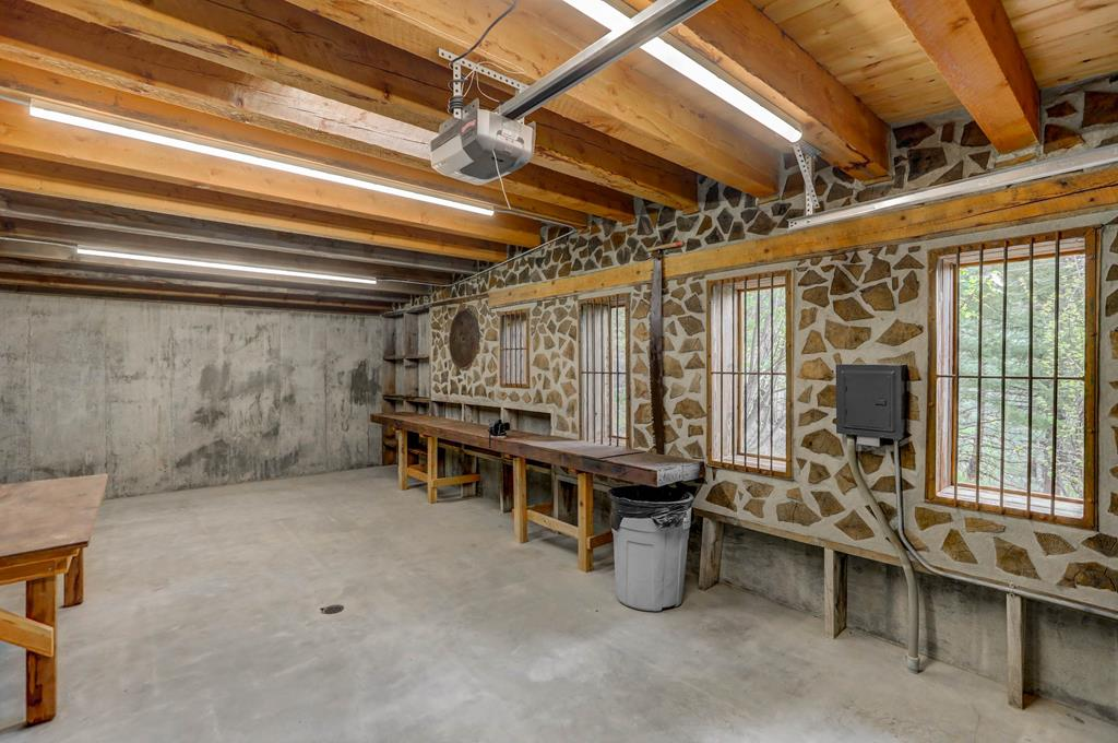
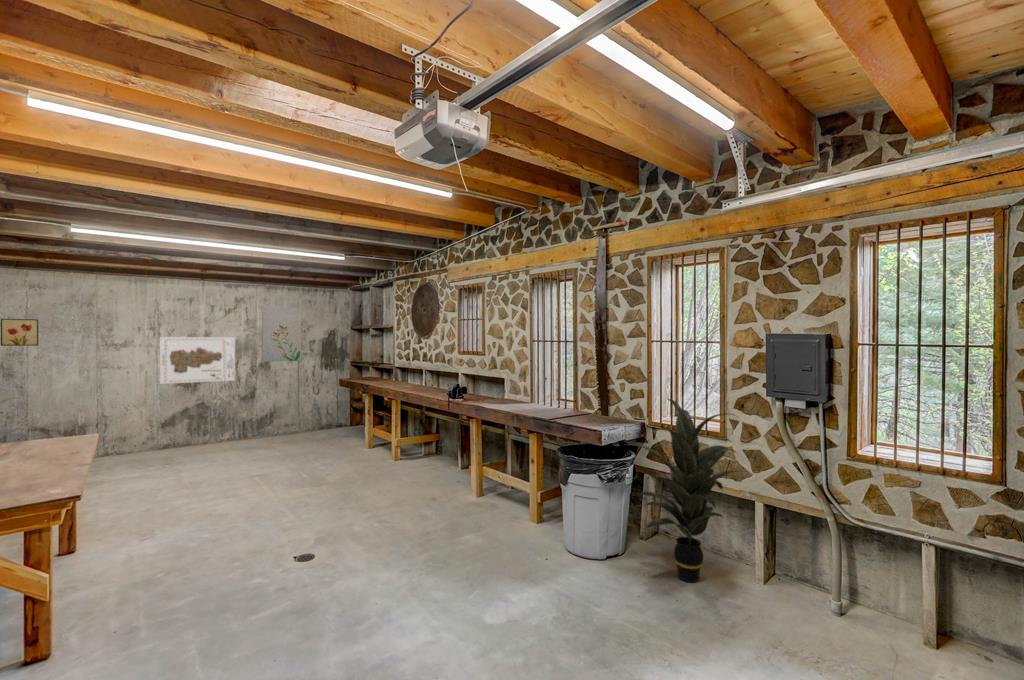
+ indoor plant [624,398,743,583]
+ map [159,336,236,385]
+ wall art [0,318,39,347]
+ wall art [261,306,302,363]
